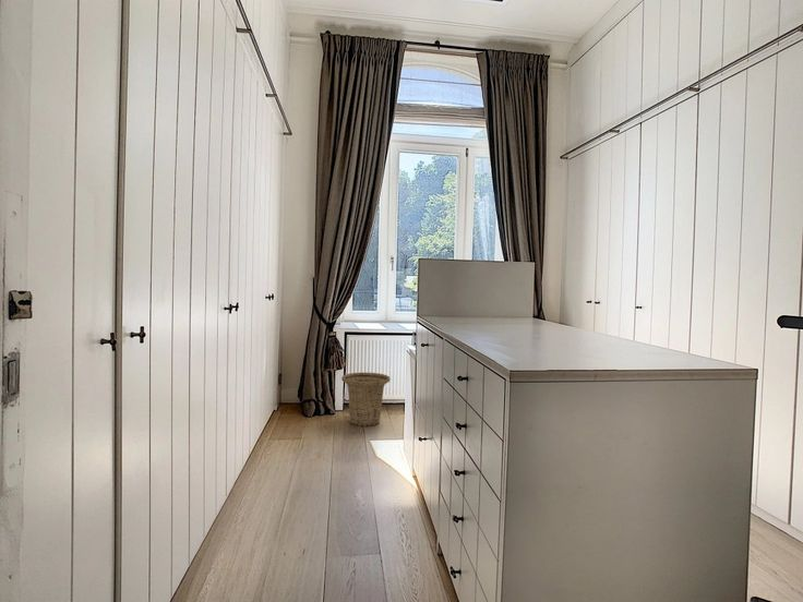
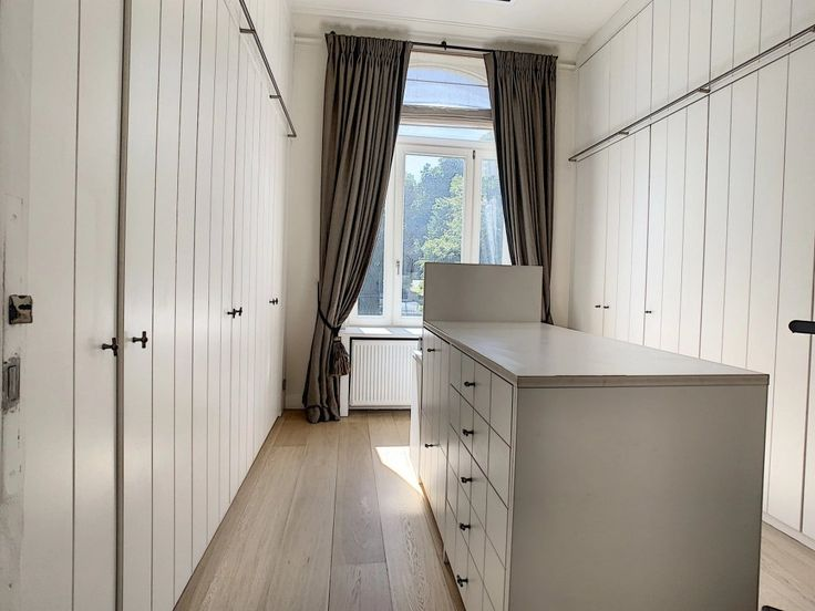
- basket [340,372,392,428]
